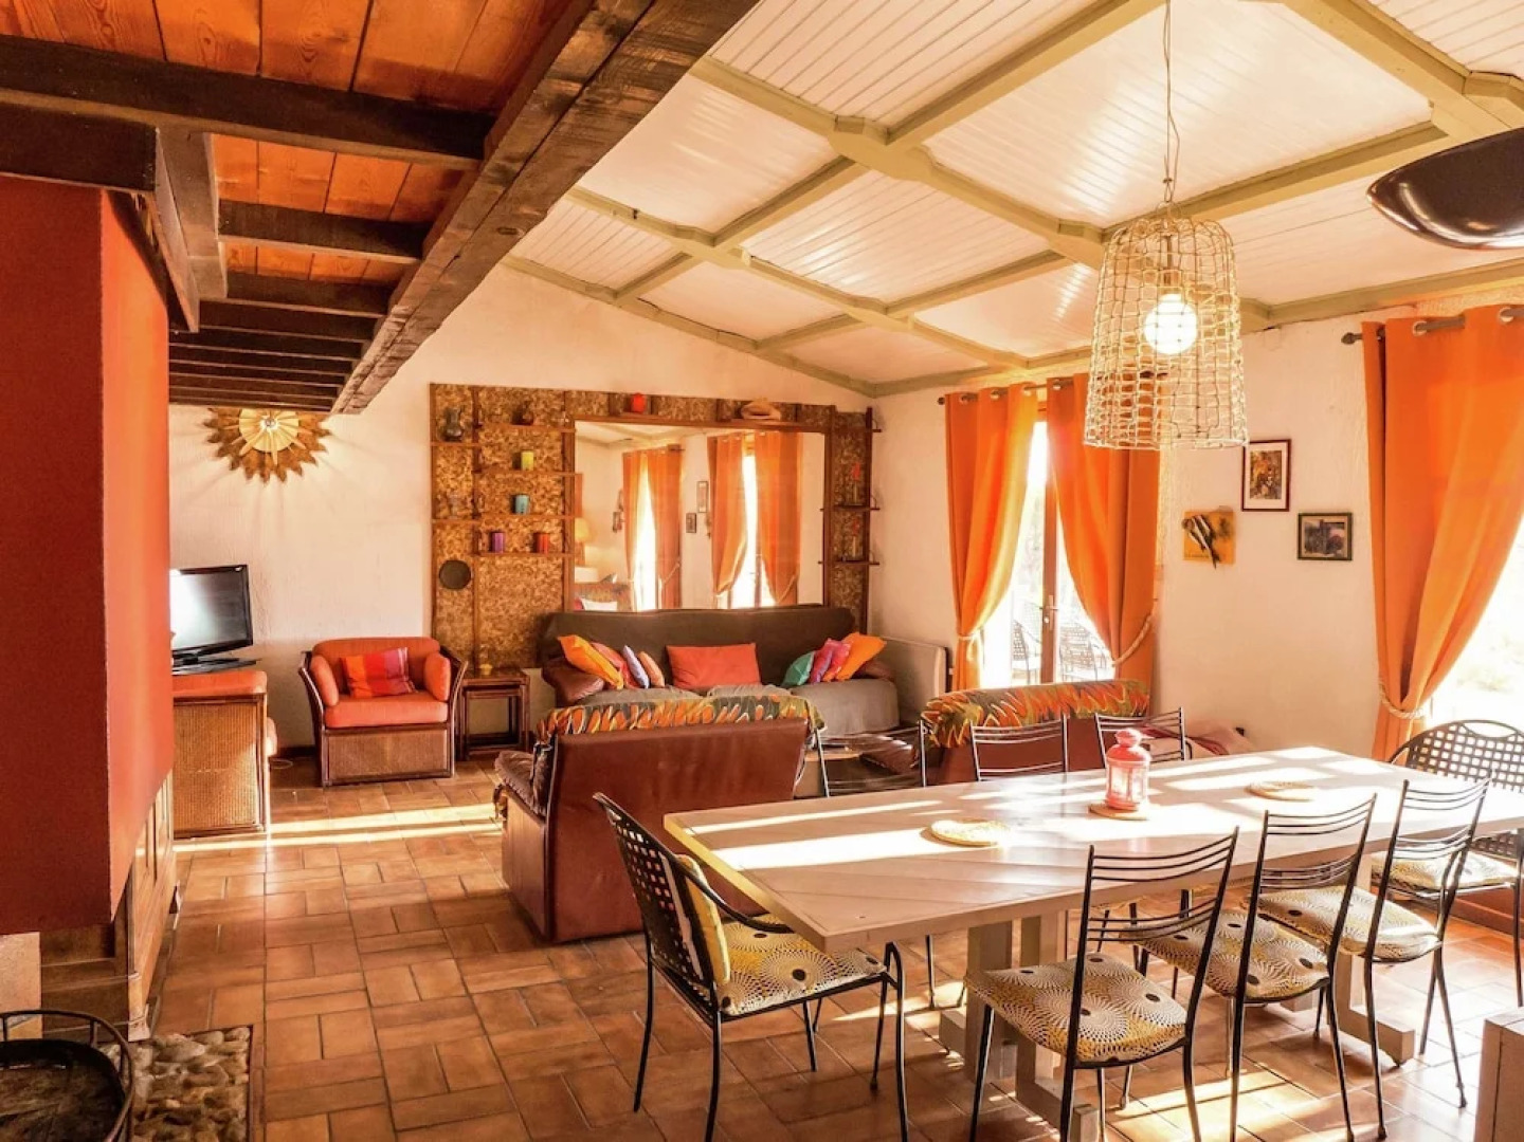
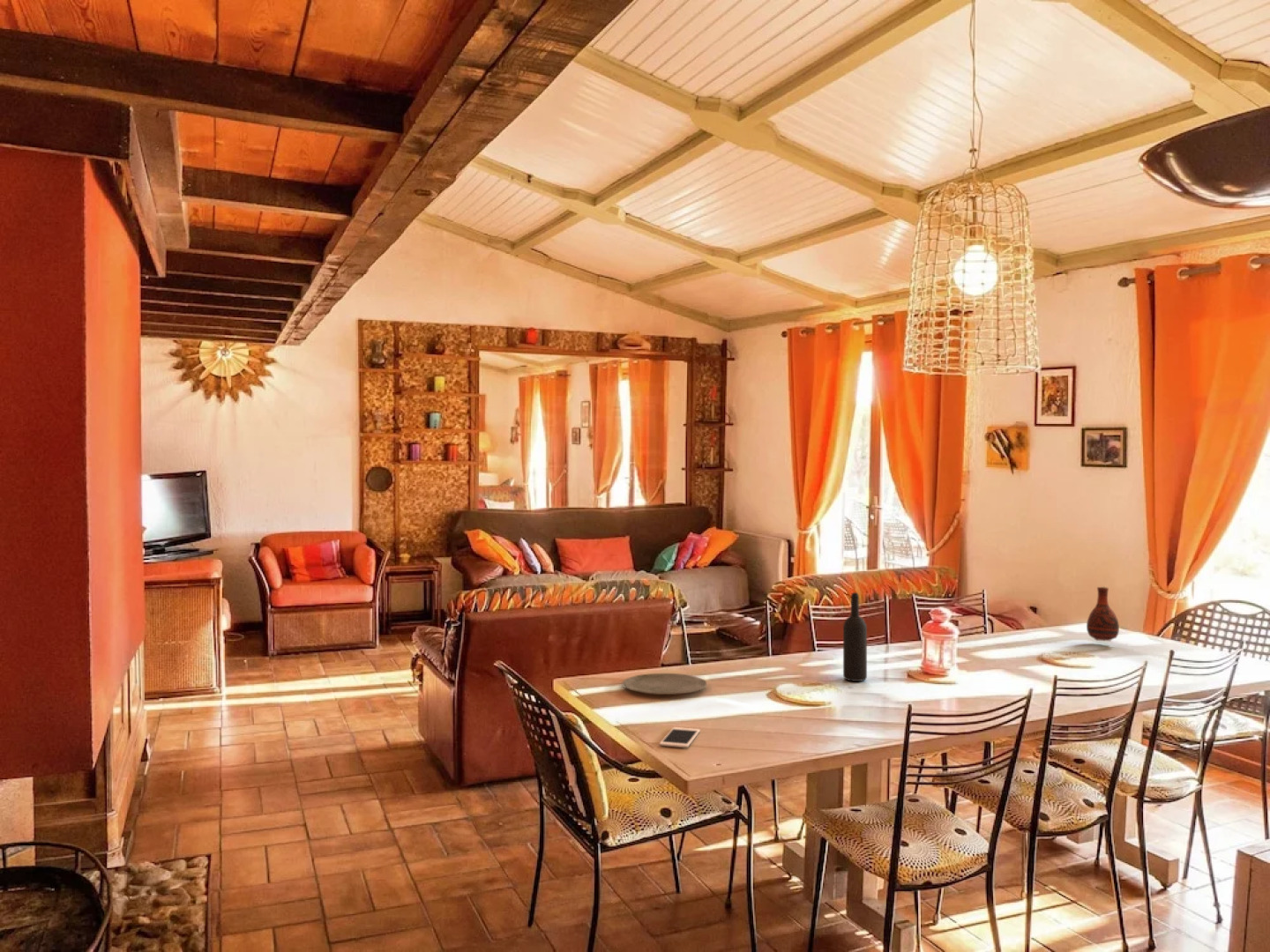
+ plate [622,673,707,695]
+ vase [1086,586,1134,651]
+ cell phone [659,726,701,748]
+ wine bottle [842,591,868,682]
